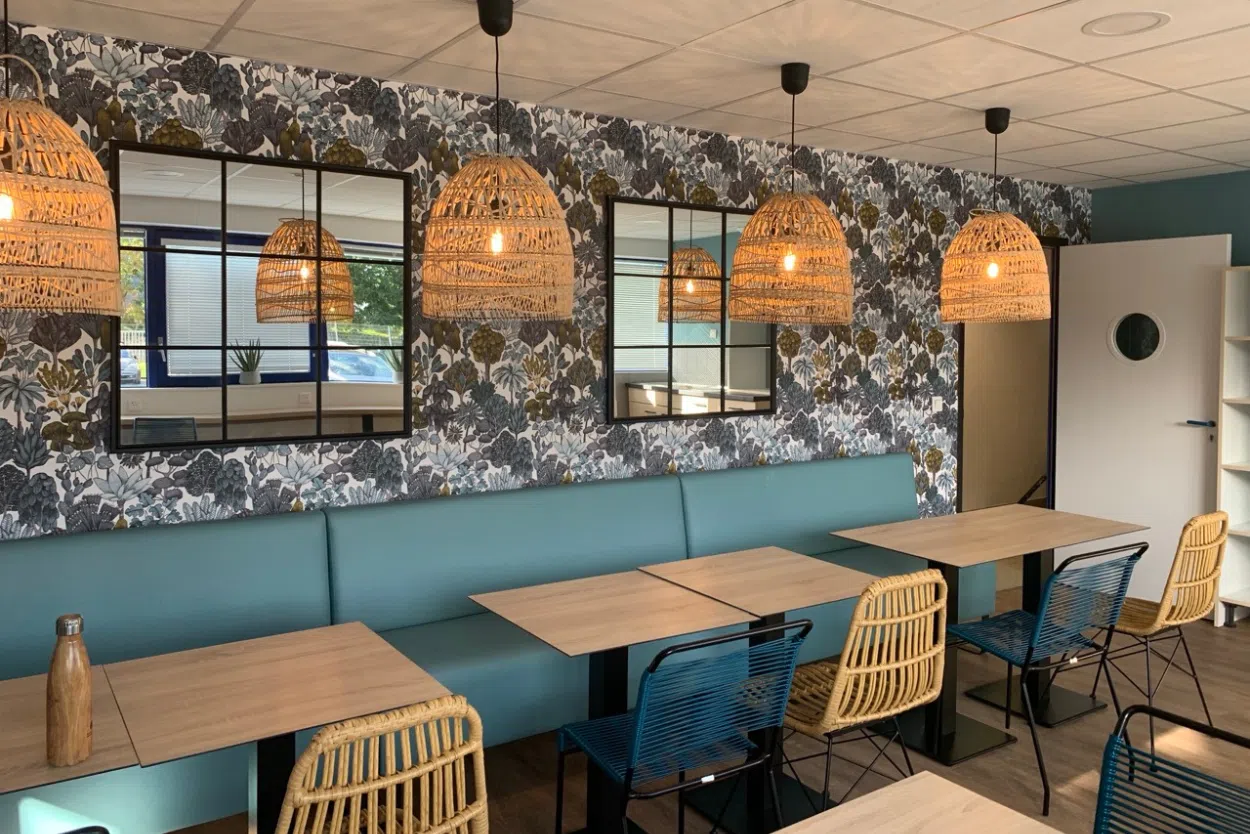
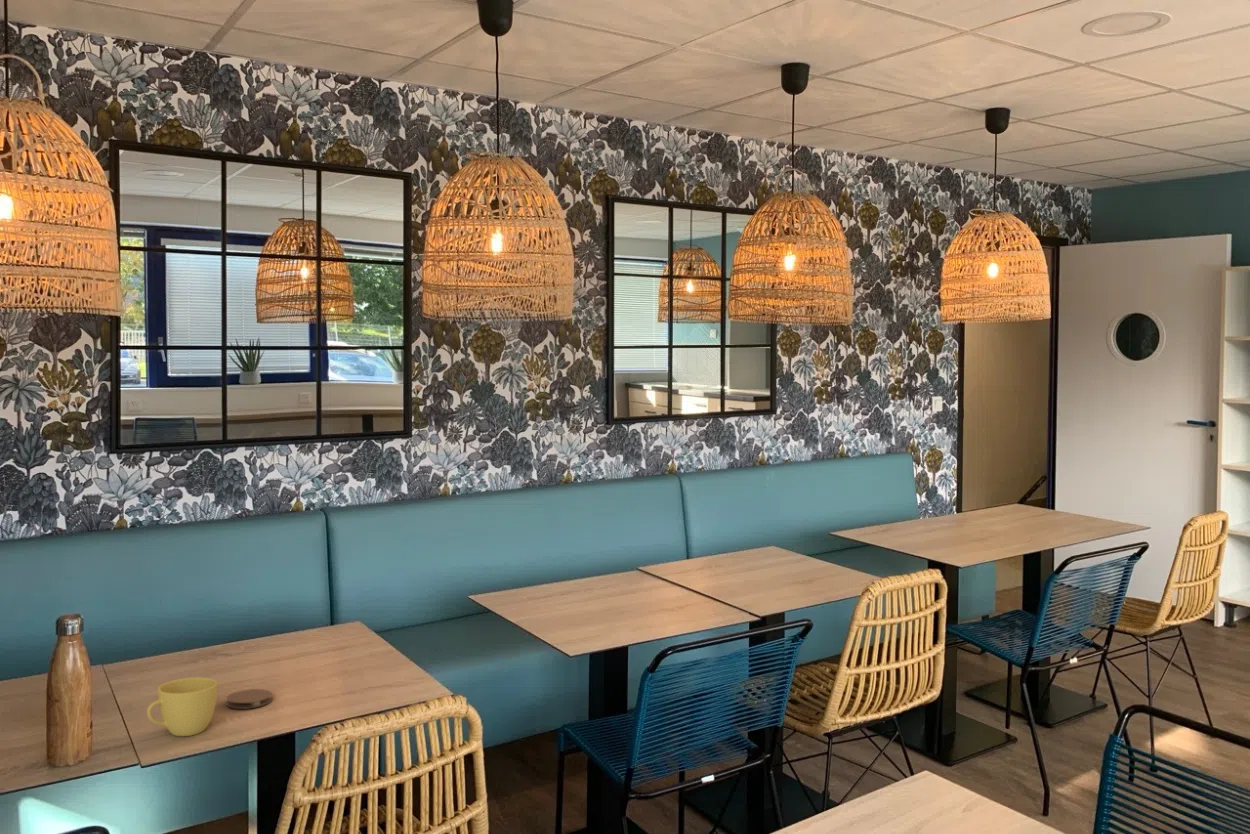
+ coaster [225,688,273,710]
+ cup [146,676,218,737]
